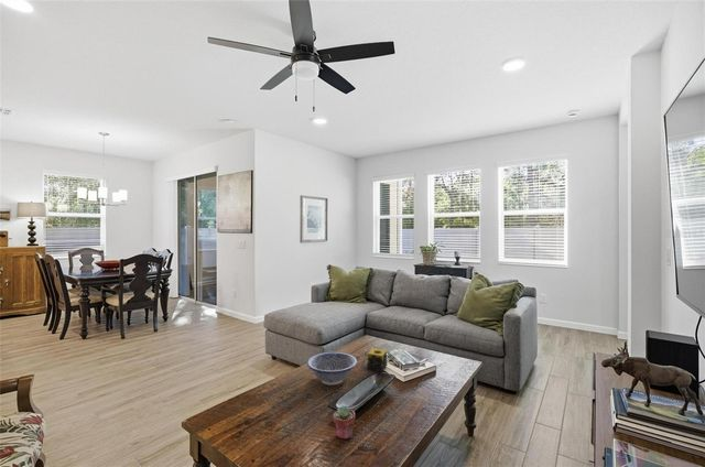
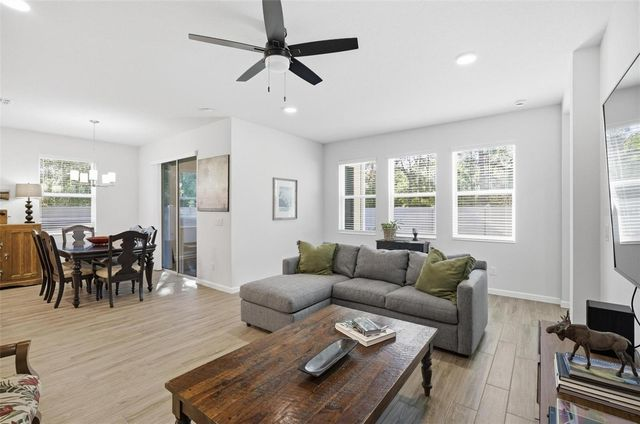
- decorative bowl [306,351,358,387]
- candle [366,347,389,373]
- potted succulent [333,404,356,441]
